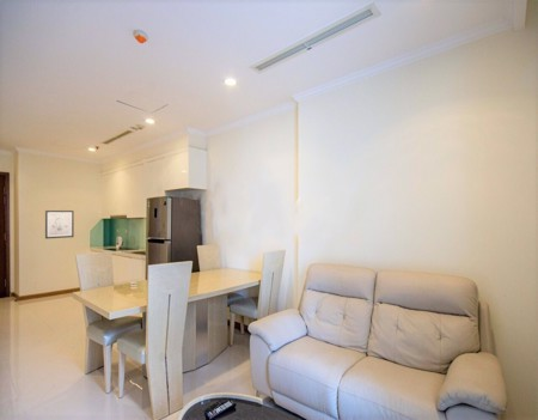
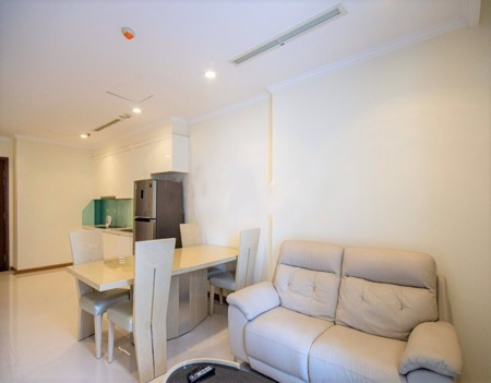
- wall art [44,209,75,239]
